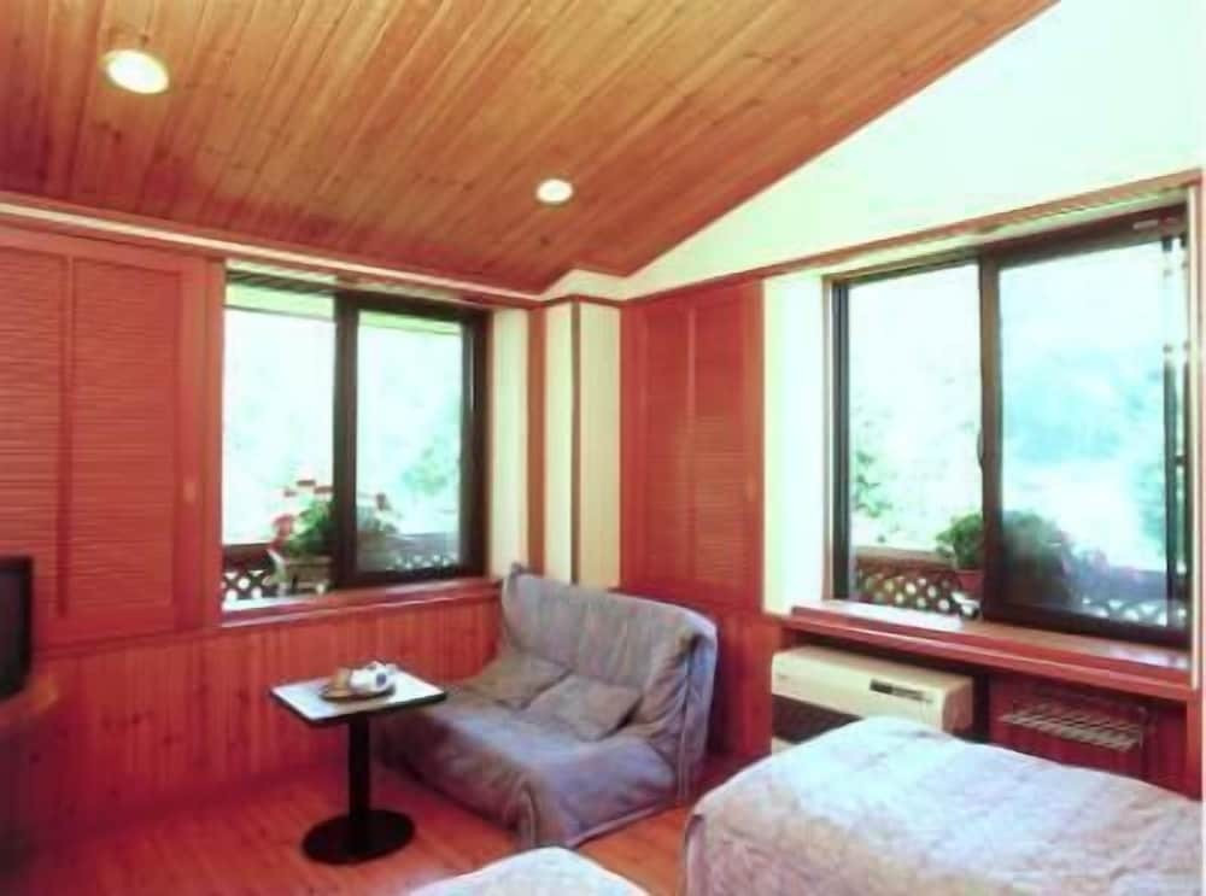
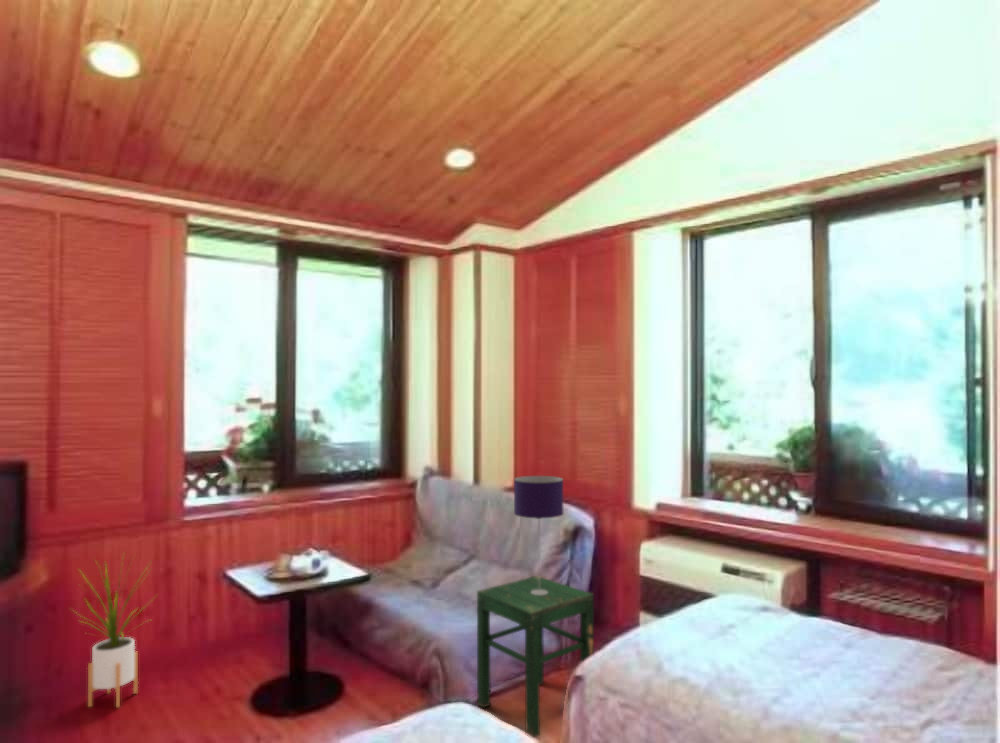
+ table lamp [513,475,565,595]
+ stool [476,575,595,739]
+ house plant [69,550,159,709]
